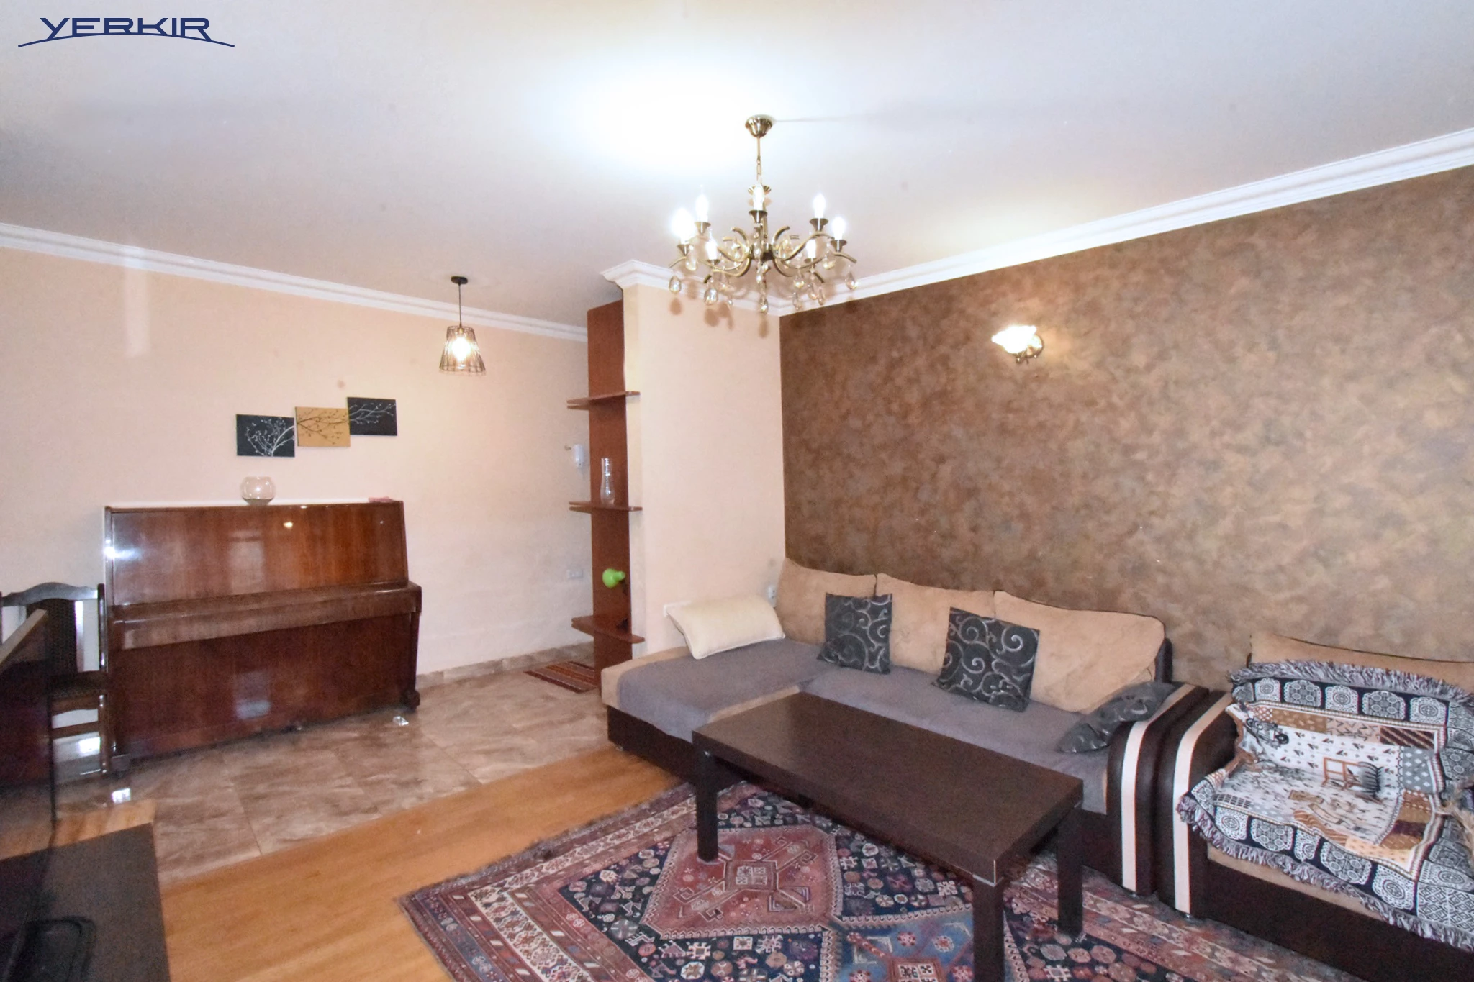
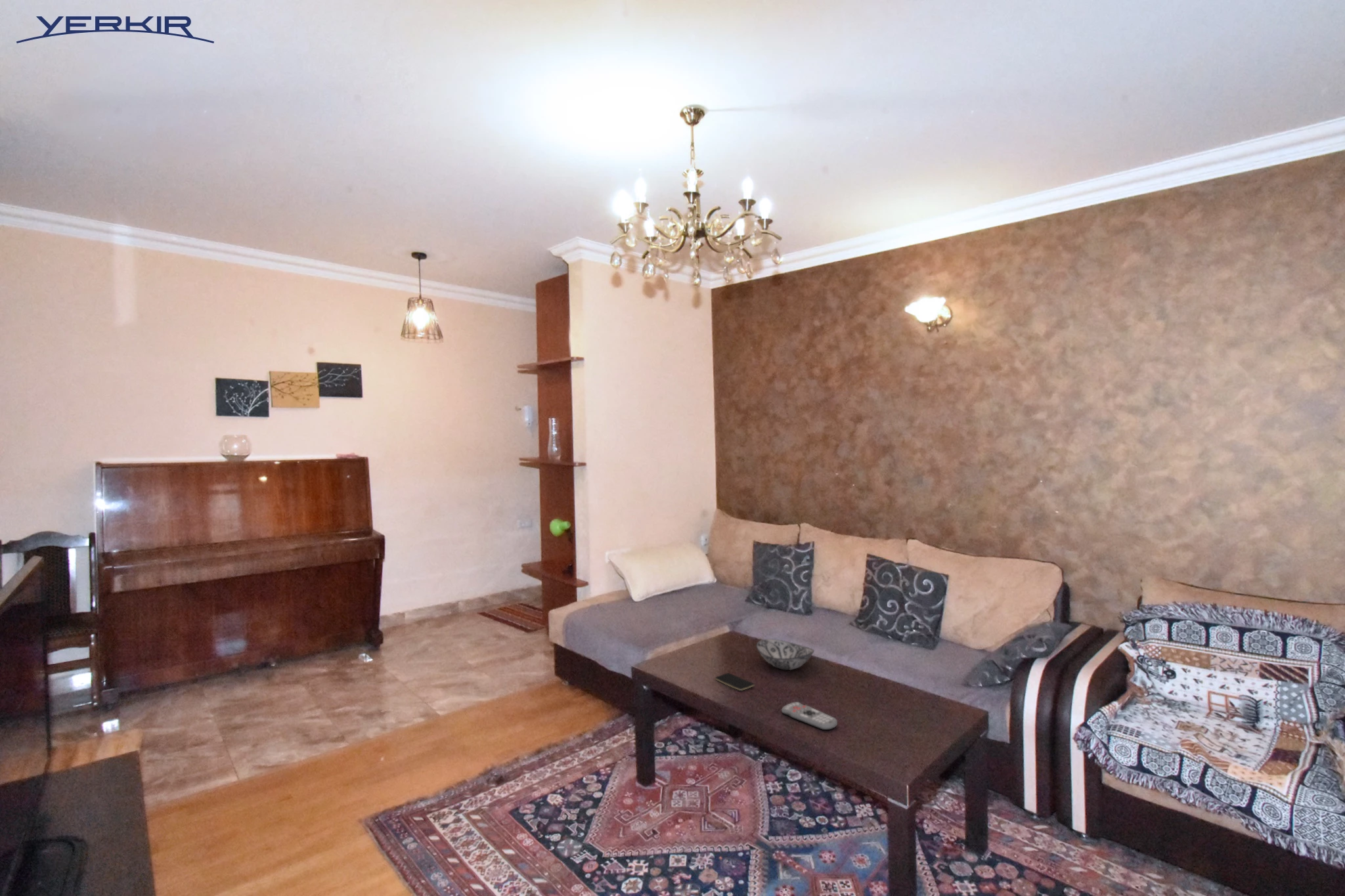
+ decorative bowl [755,638,815,671]
+ smartphone [715,672,755,691]
+ remote control [781,701,838,731]
